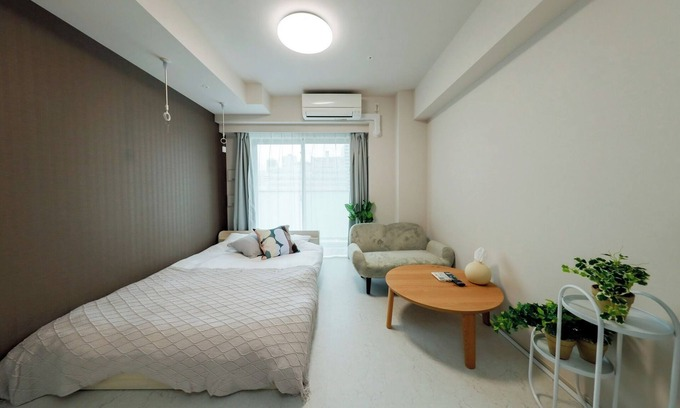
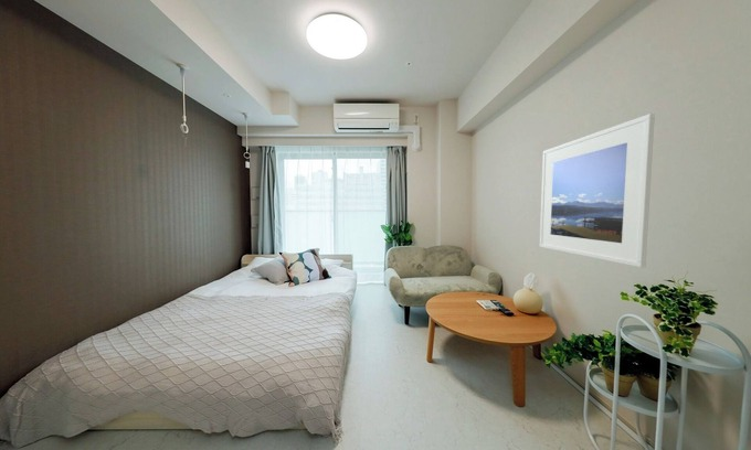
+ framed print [539,113,656,268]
